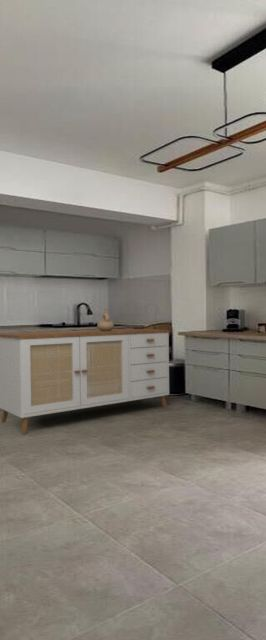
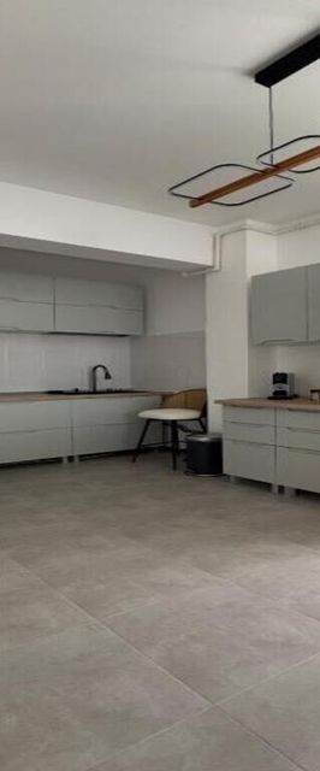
- sideboard [0,328,170,435]
- ceramic jug [96,308,115,331]
